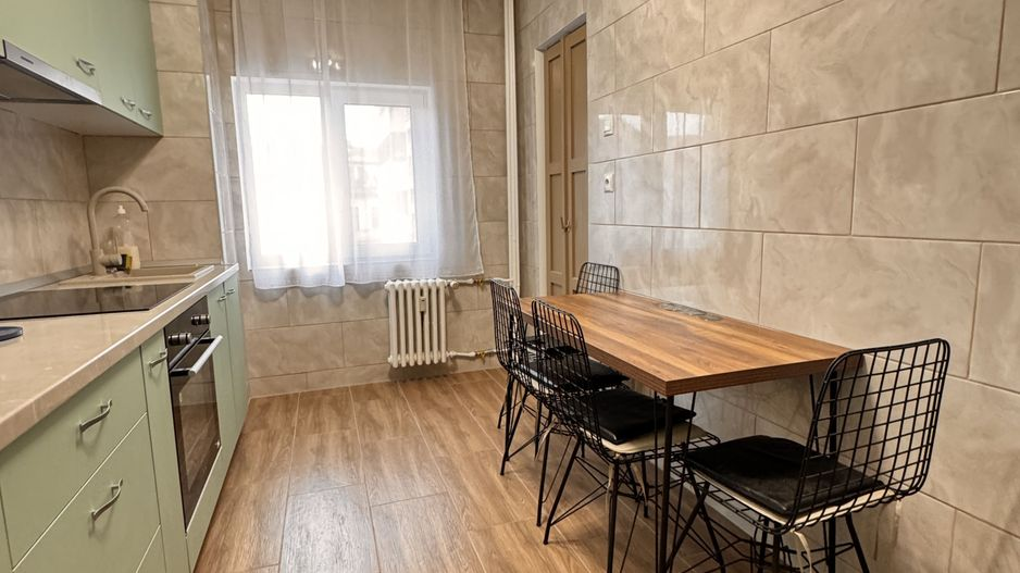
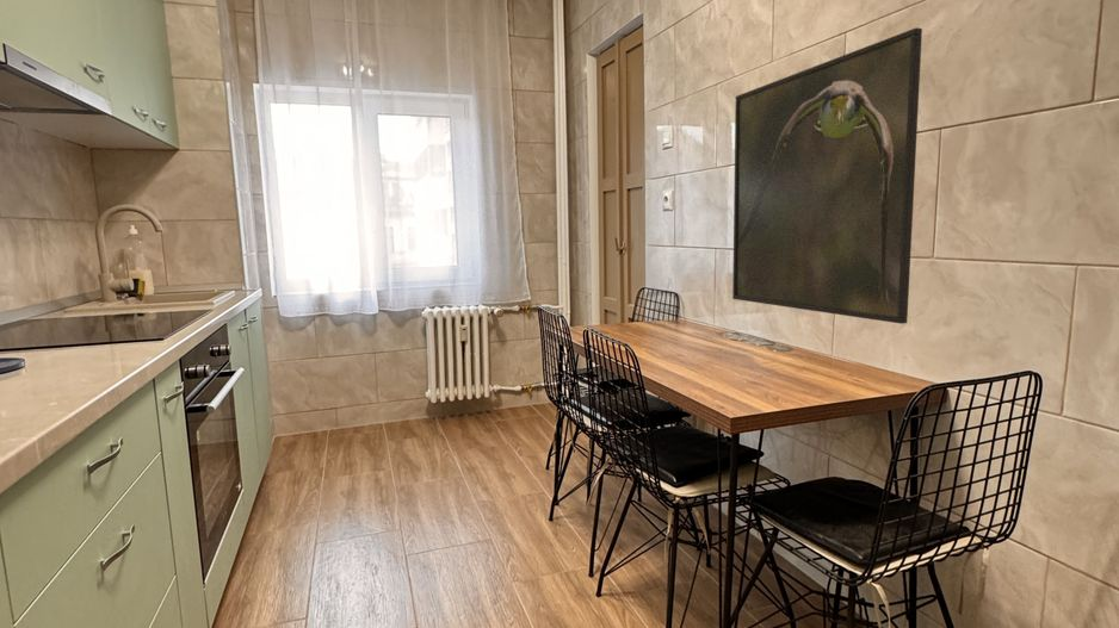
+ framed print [731,26,923,325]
